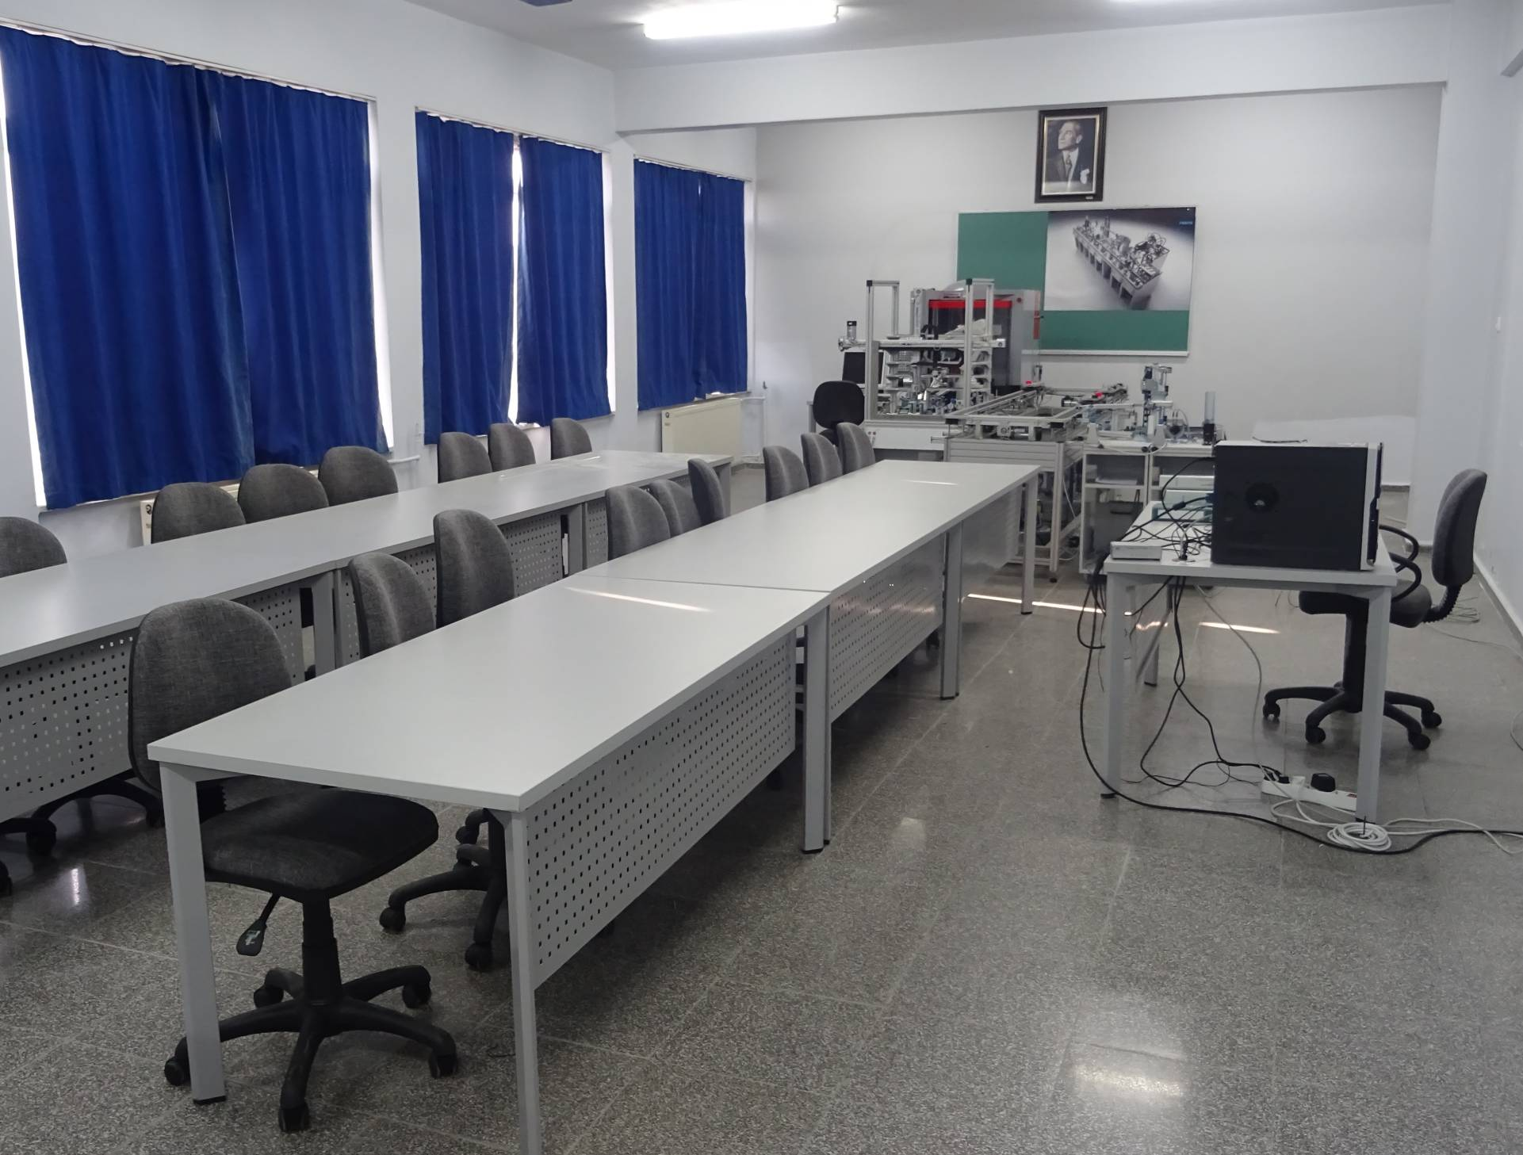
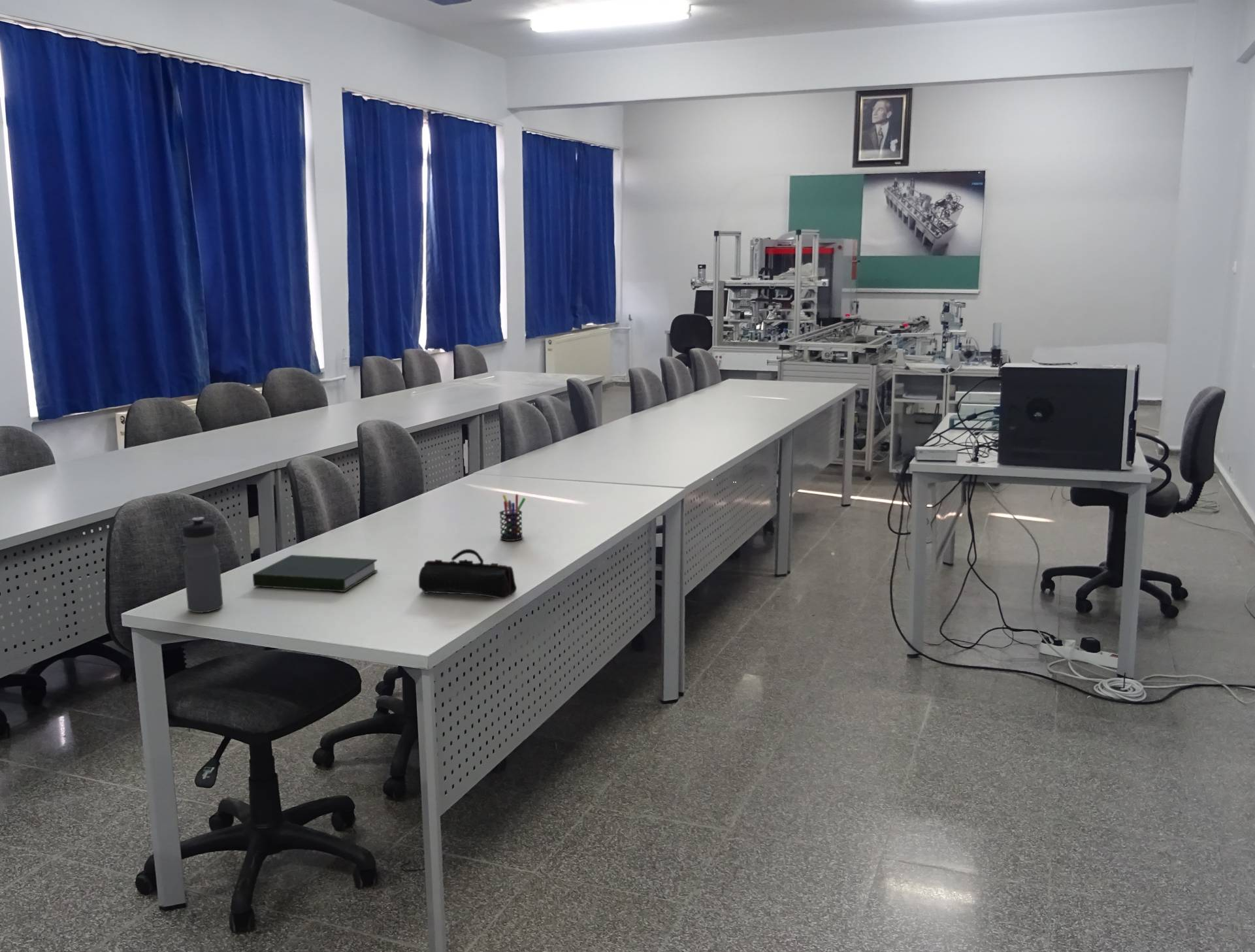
+ pencil case [418,548,517,600]
+ book [252,554,378,593]
+ pen holder [498,493,526,542]
+ water bottle [182,516,223,614]
